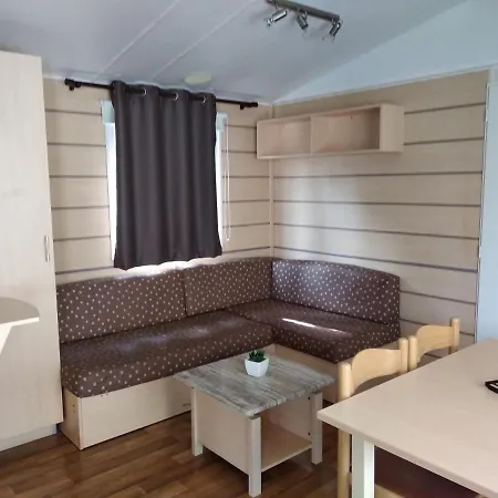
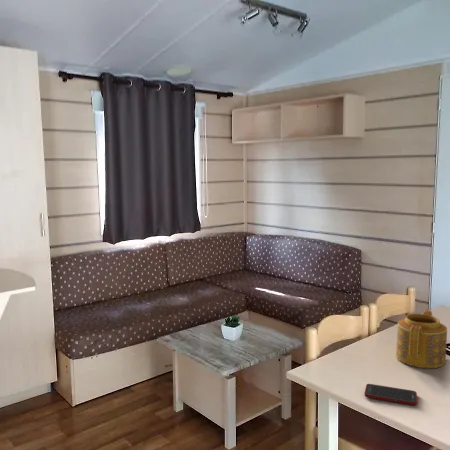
+ teapot [395,309,448,369]
+ cell phone [364,383,418,406]
